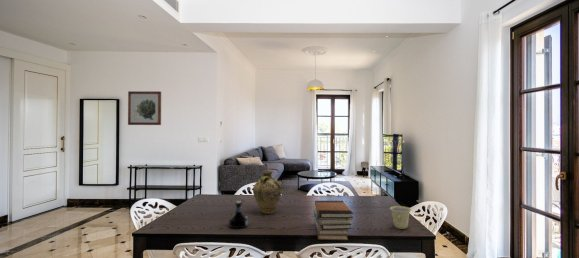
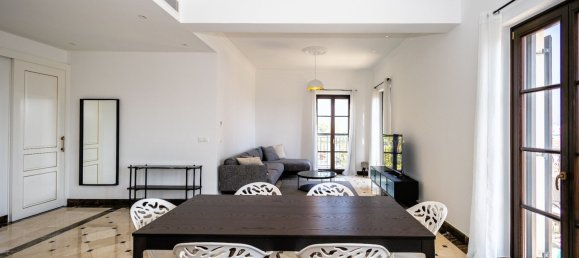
- wall art [127,90,162,126]
- cup [389,205,412,230]
- tequila bottle [228,200,249,229]
- book stack [312,200,354,241]
- jug [252,170,283,215]
